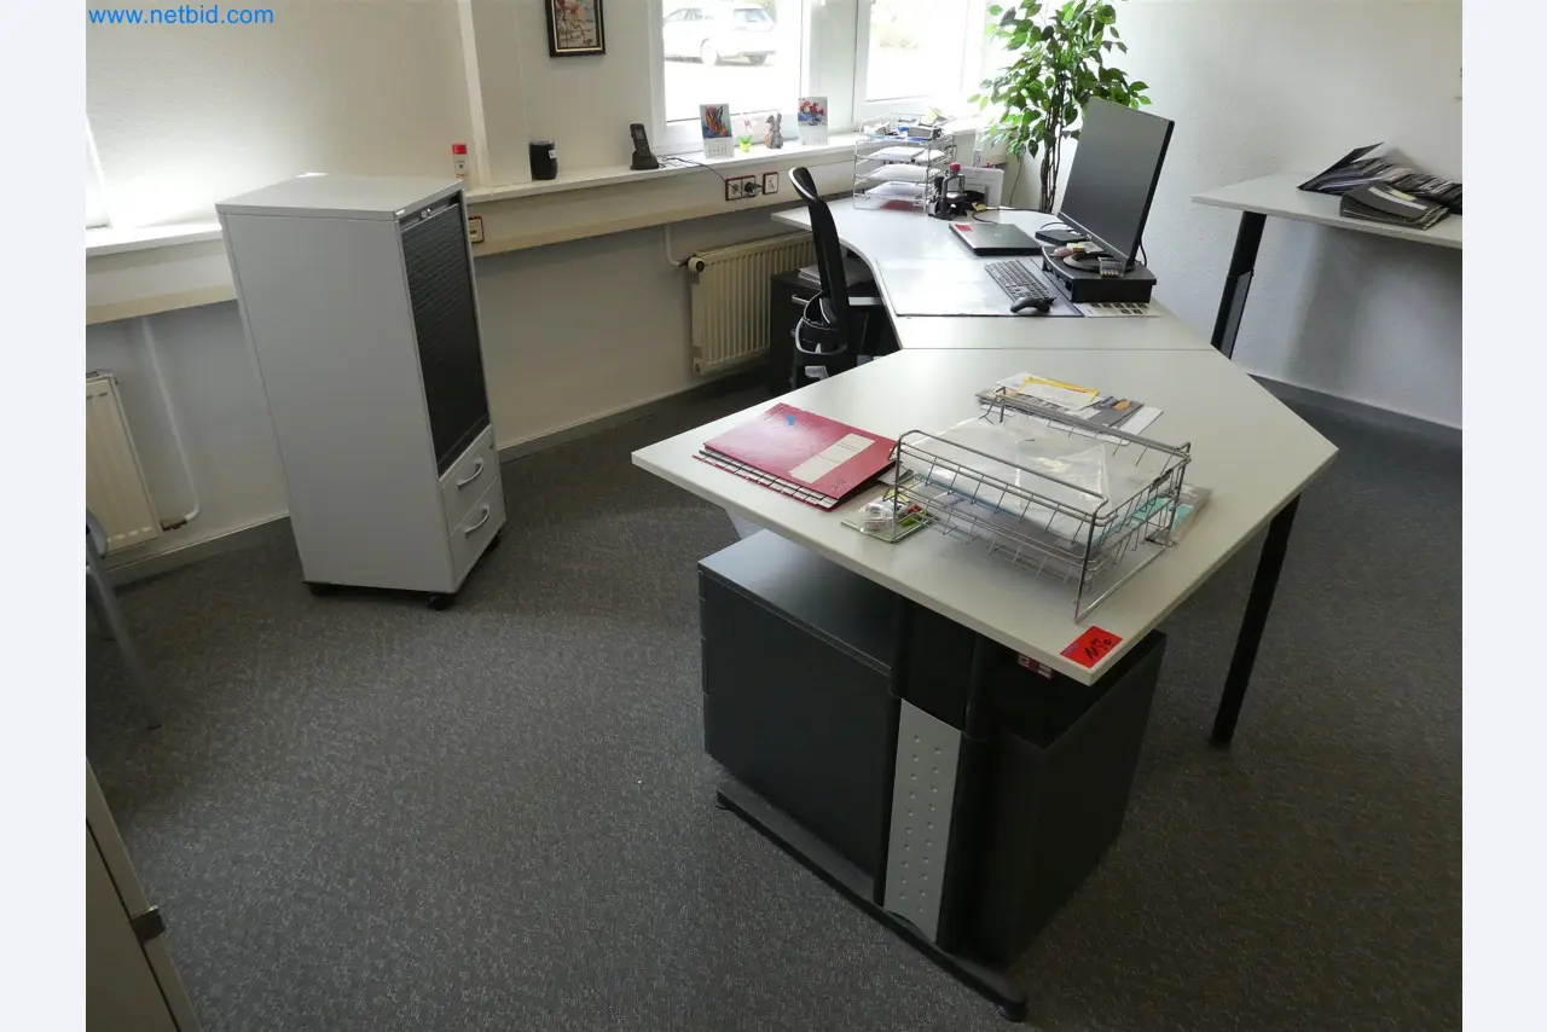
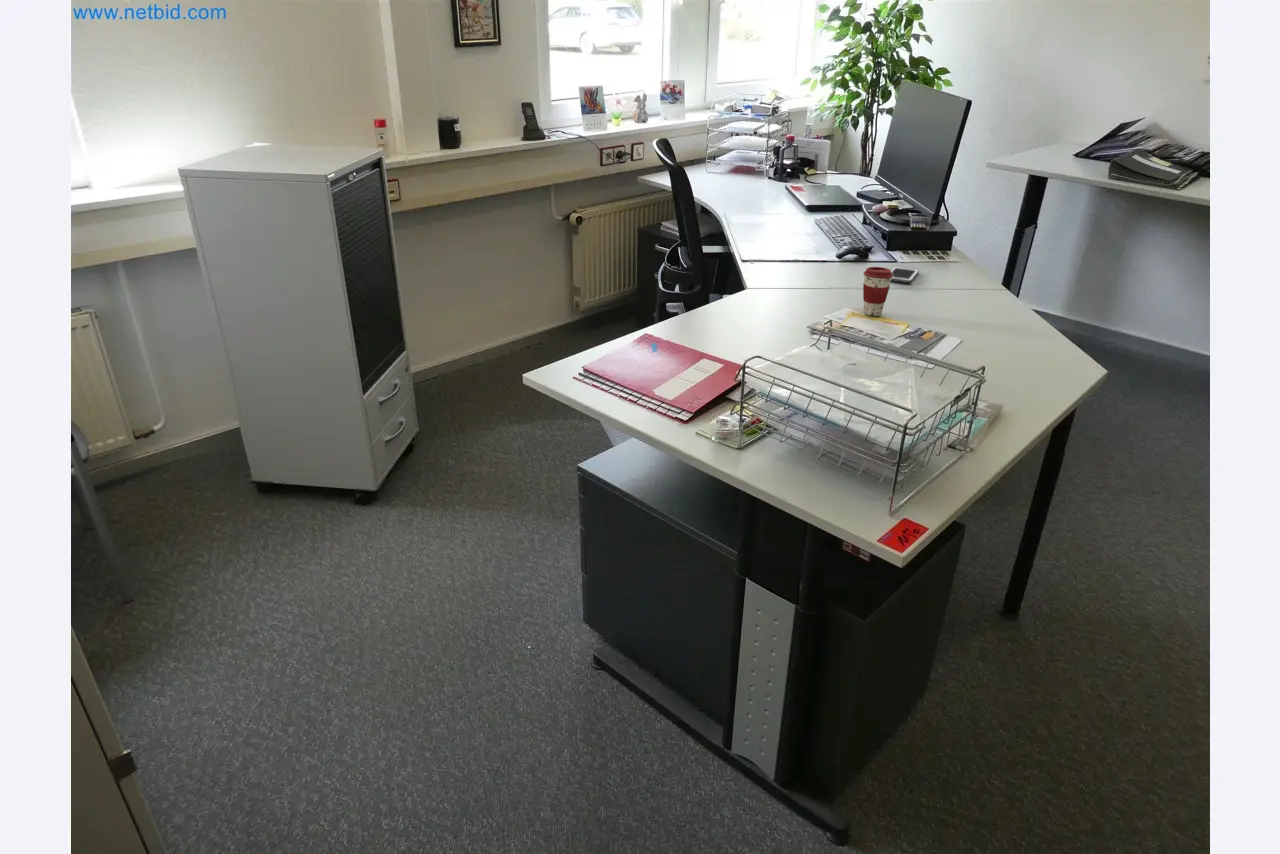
+ coffee cup [862,266,893,317]
+ cell phone [890,265,920,284]
